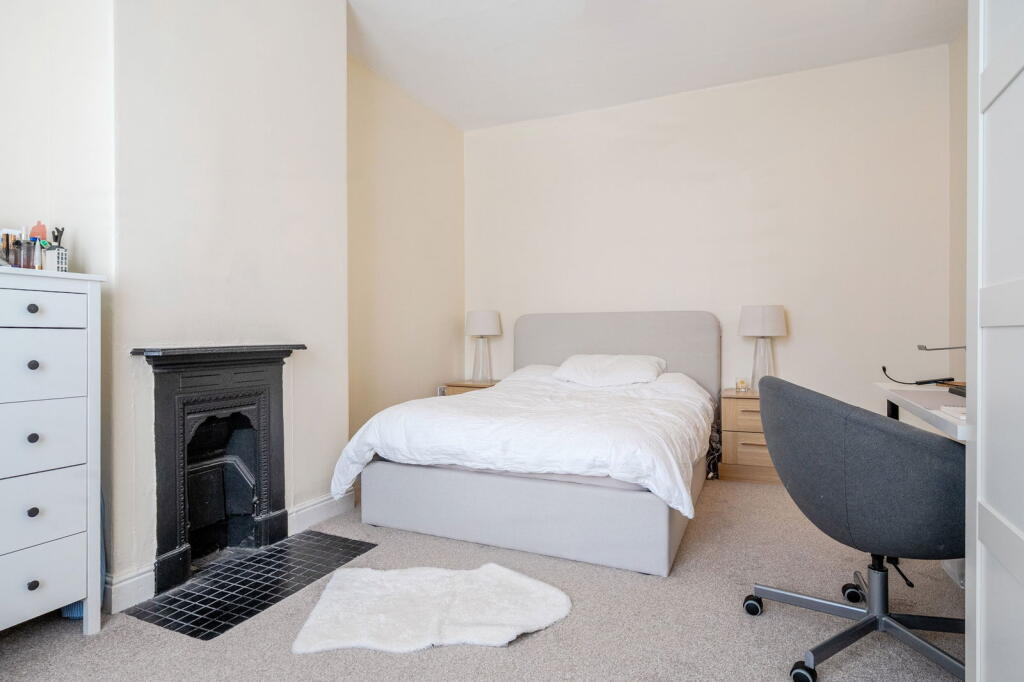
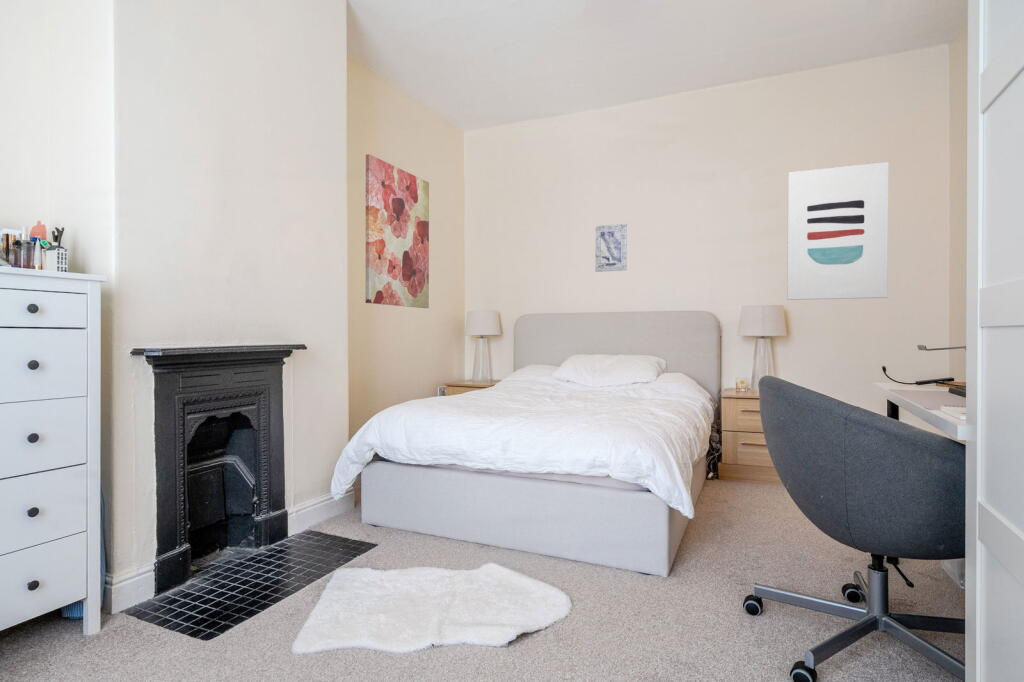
+ wall art [594,223,628,273]
+ wall art [364,153,430,309]
+ wall art [786,161,890,301]
